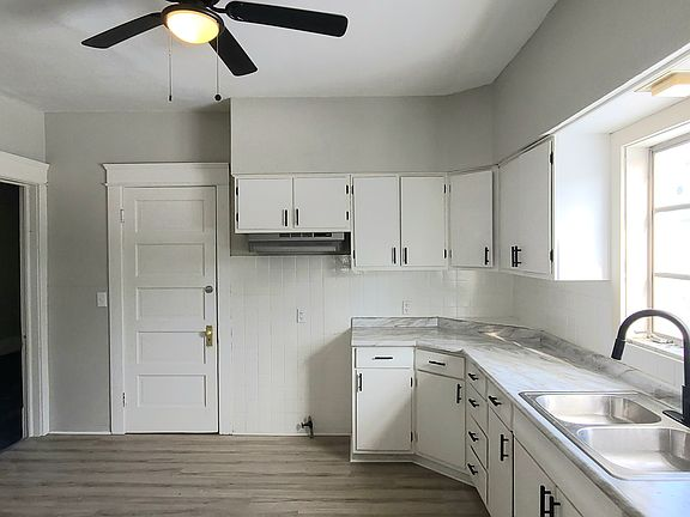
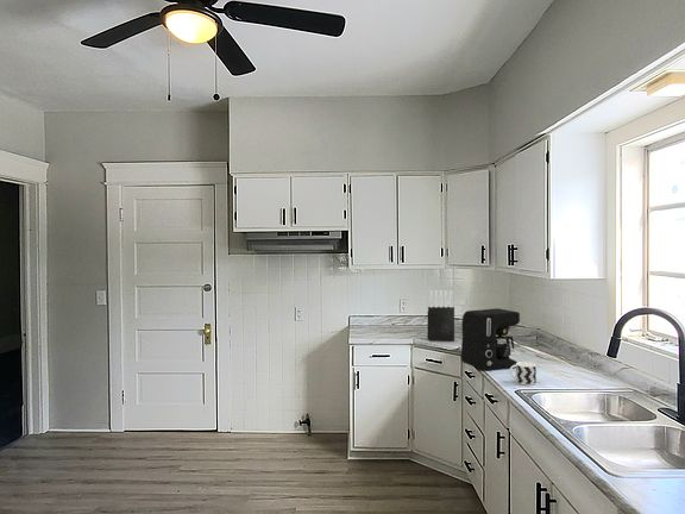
+ knife block [427,289,455,343]
+ cup [509,361,538,387]
+ coffee maker [460,307,521,371]
